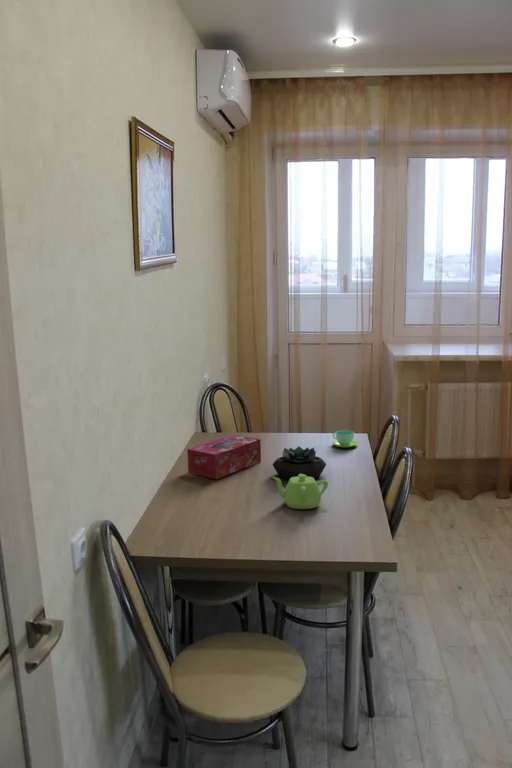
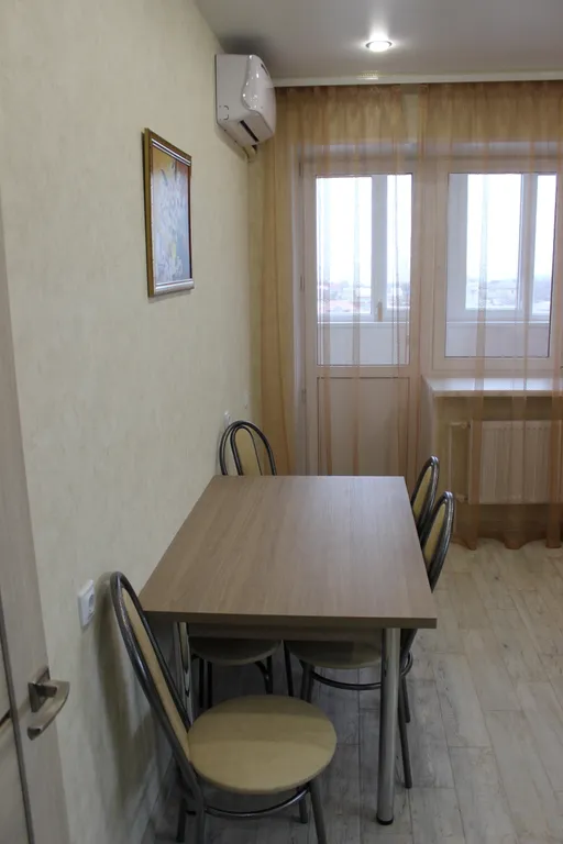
- succulent plant [272,446,327,481]
- cup [332,429,358,448]
- teapot [271,474,329,510]
- tissue box [186,433,262,480]
